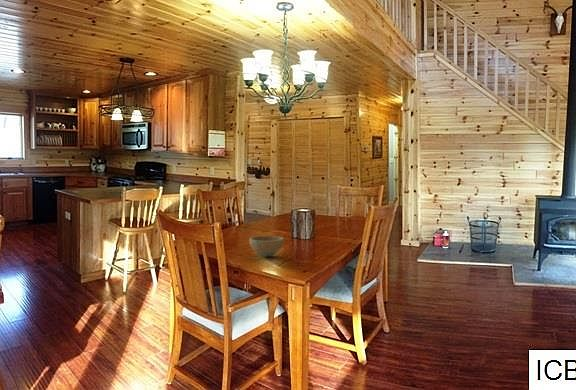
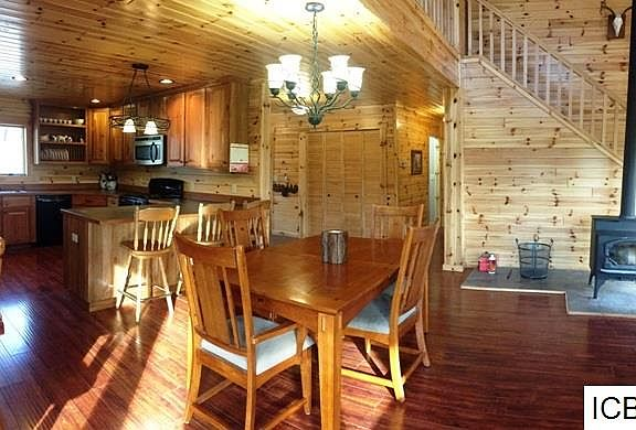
- bowl [248,235,285,258]
